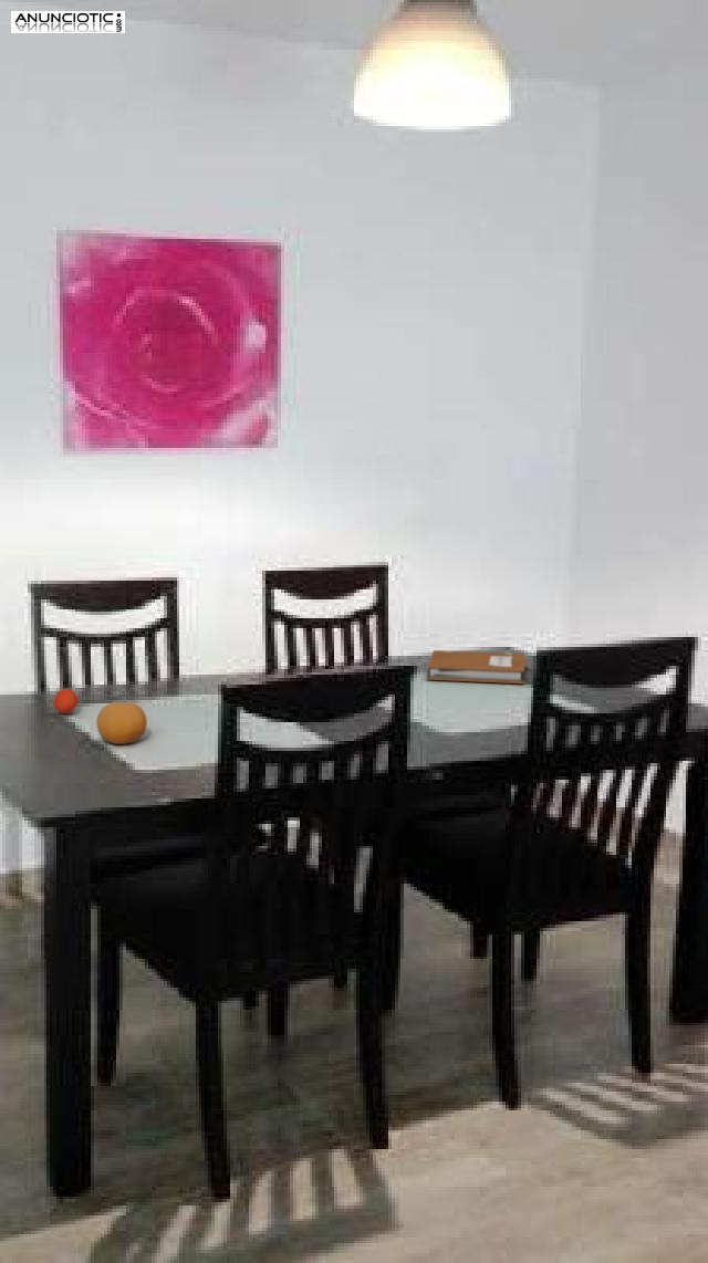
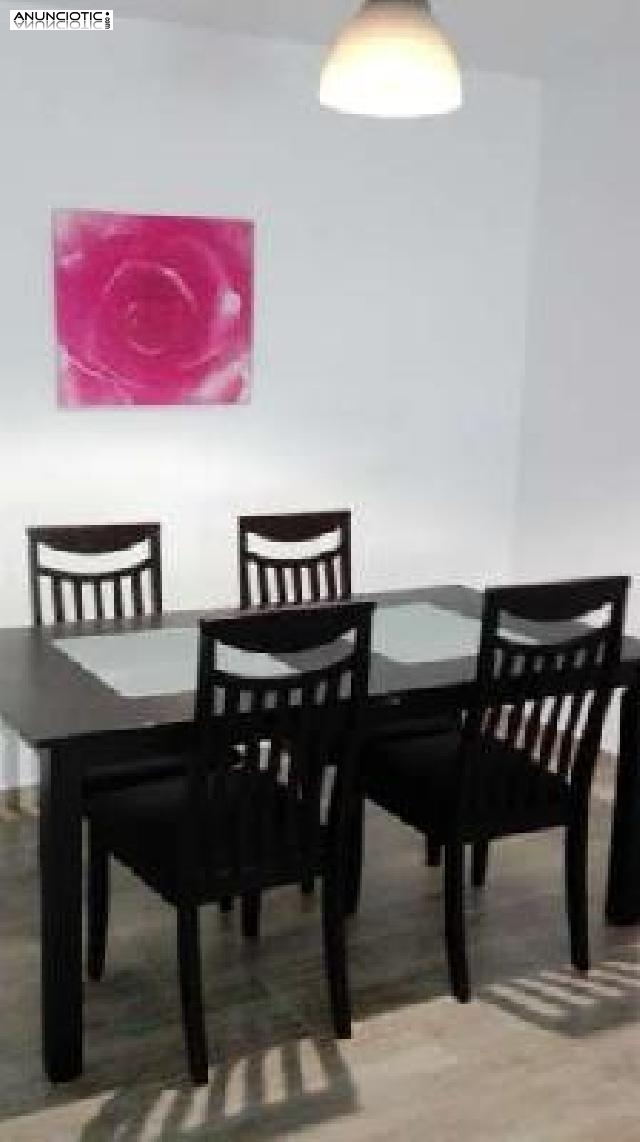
- fruit [95,701,148,745]
- fruit [52,688,80,714]
- notebook [426,649,530,685]
